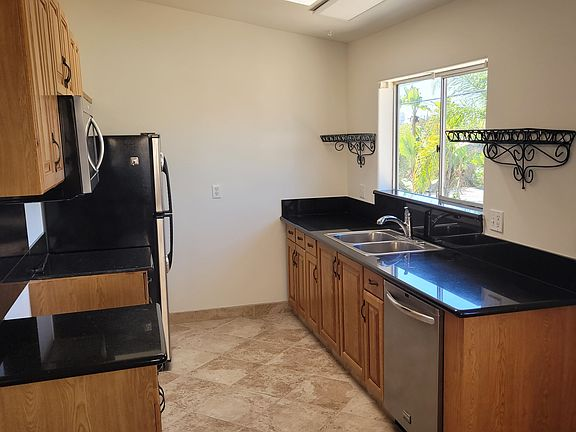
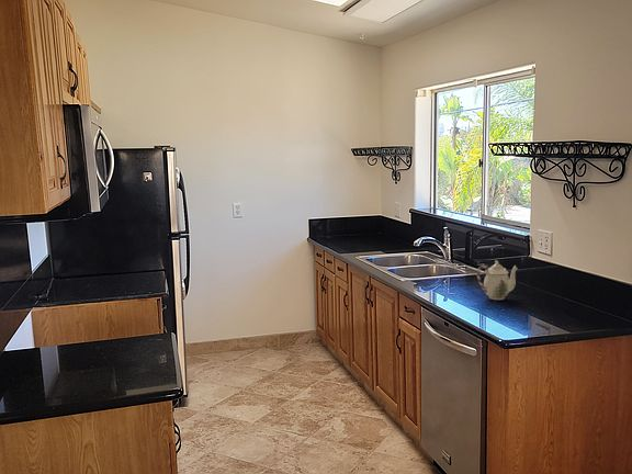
+ teapot [476,260,519,301]
